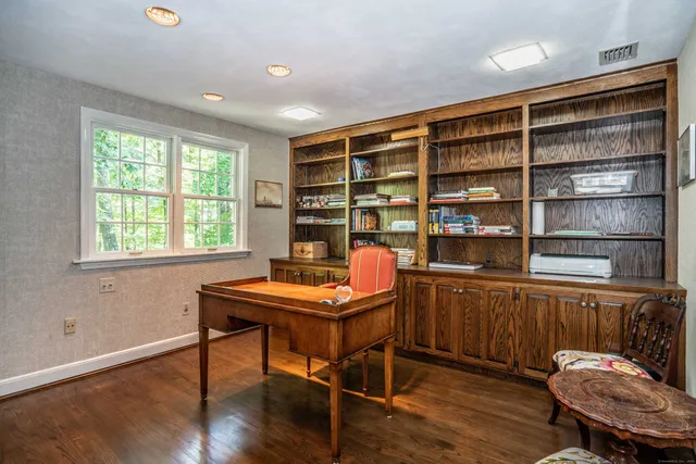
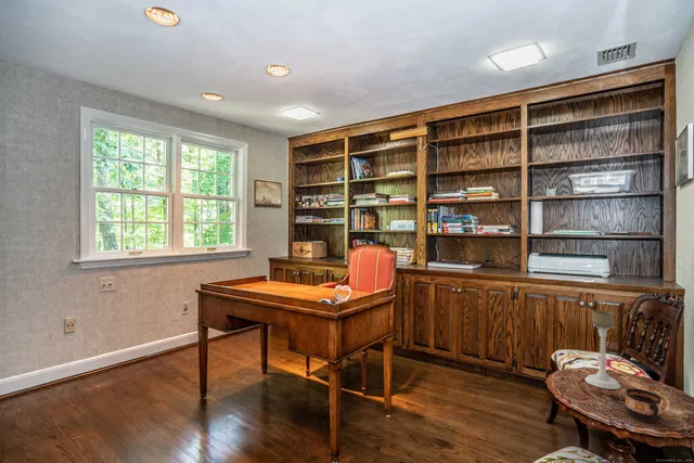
+ candle holder [583,309,621,390]
+ cup [625,387,663,424]
